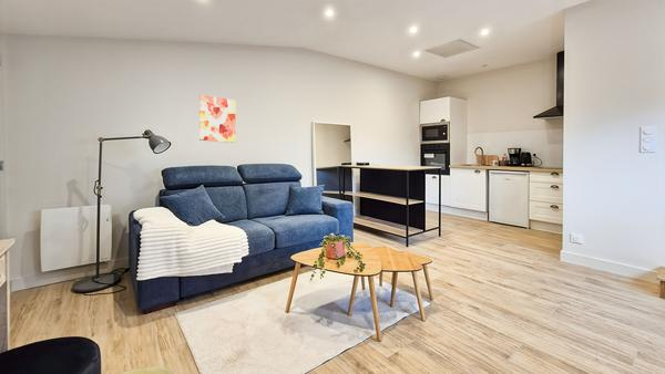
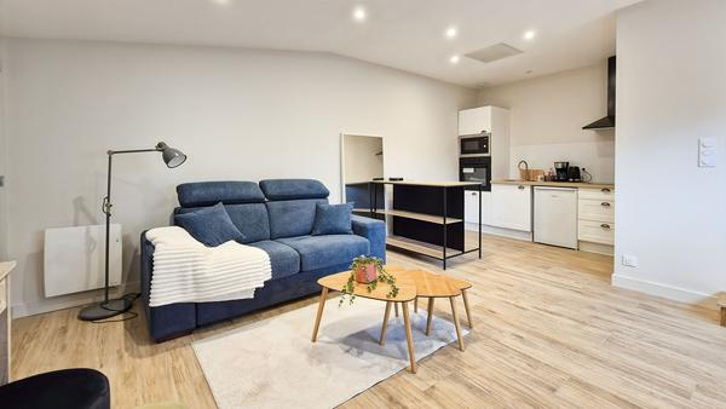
- wall art [198,94,236,144]
